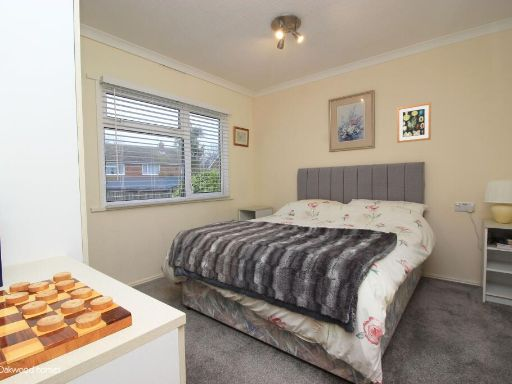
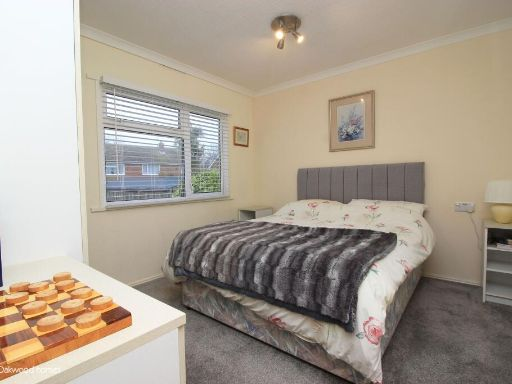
- wall art [396,101,432,144]
